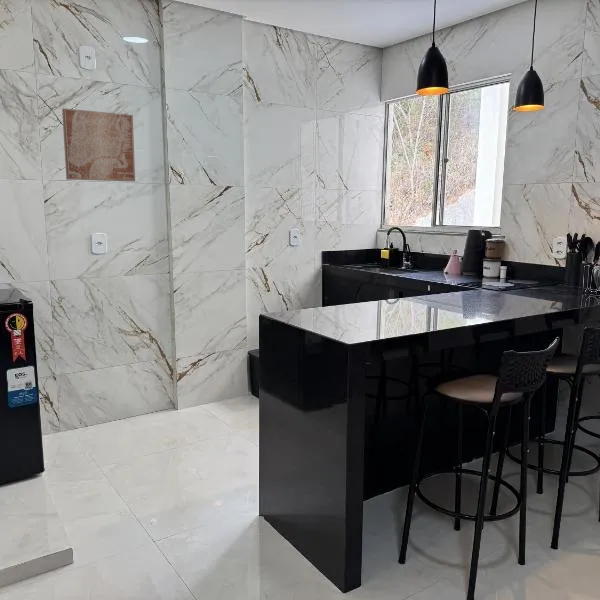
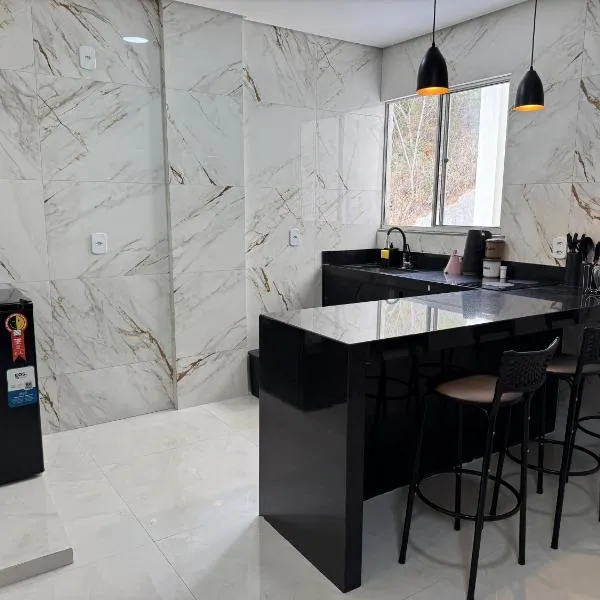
- wall art [61,107,136,183]
